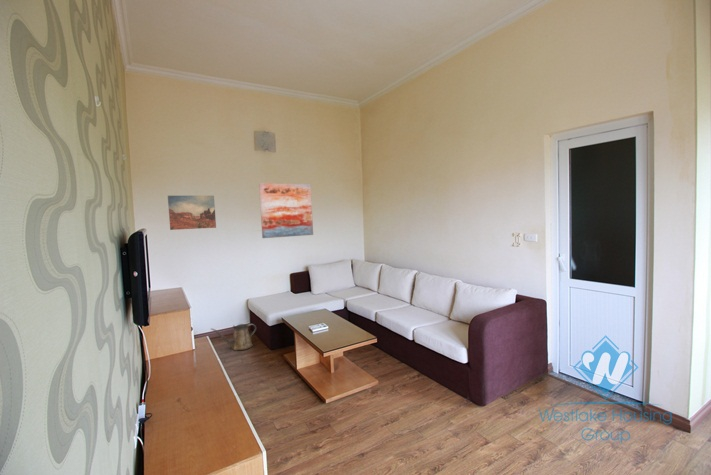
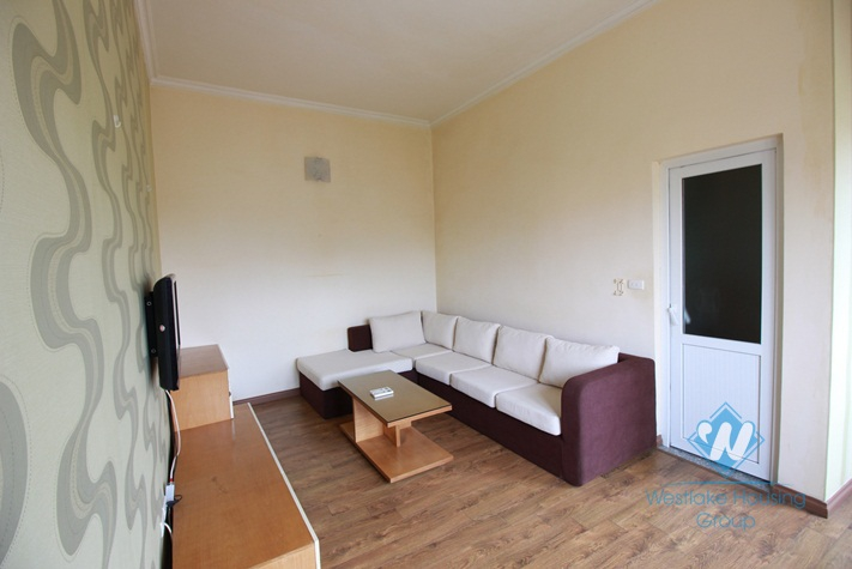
- watering can [210,323,257,351]
- wall art [167,195,217,231]
- wall art [258,182,314,239]
